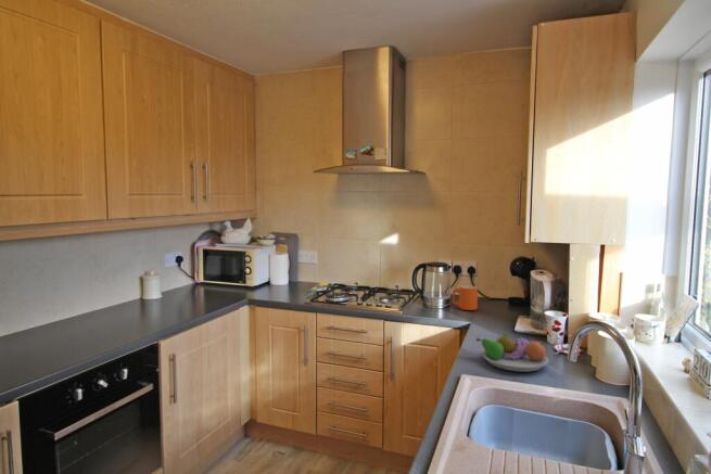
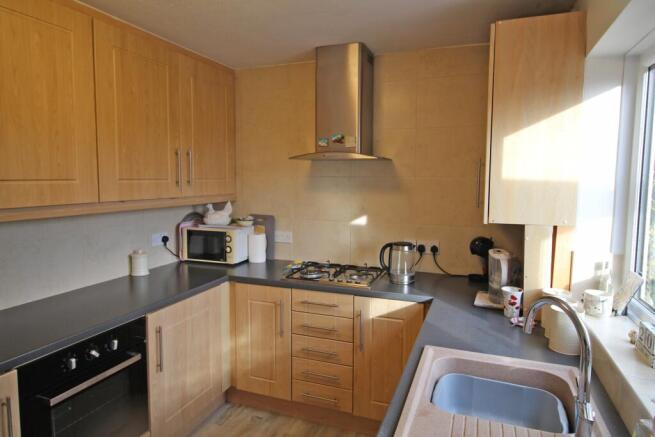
- mug [452,284,479,311]
- fruit bowl [475,331,550,373]
